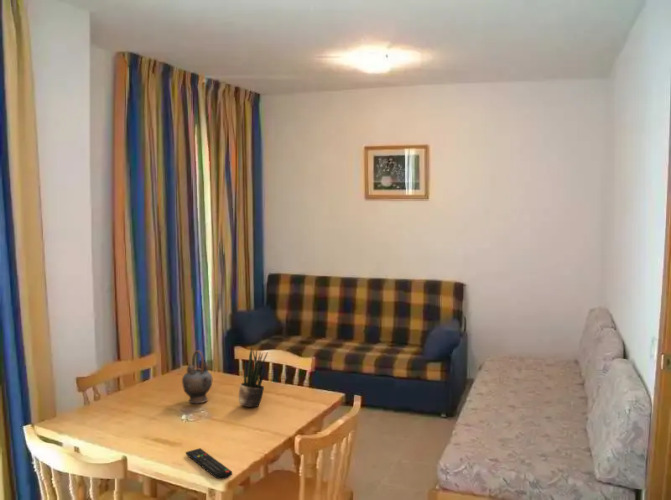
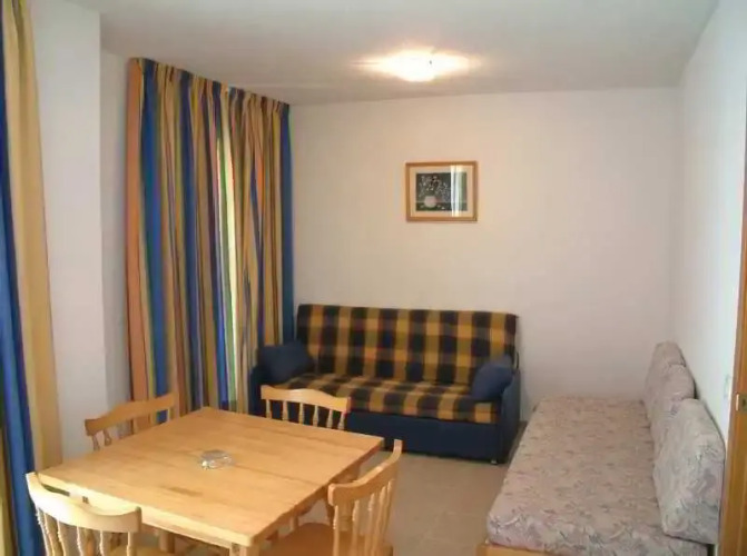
- potted plant [238,346,269,408]
- teapot [181,349,213,404]
- remote control [185,447,233,481]
